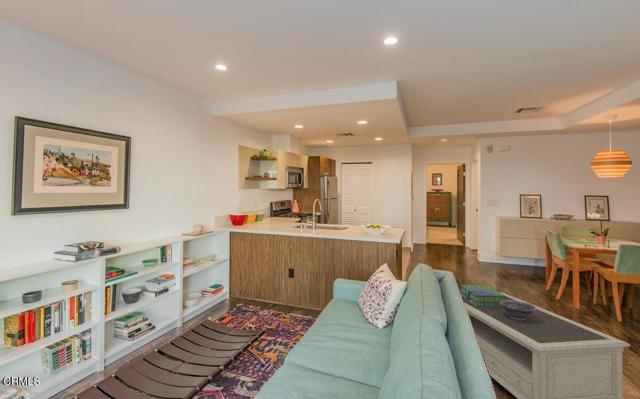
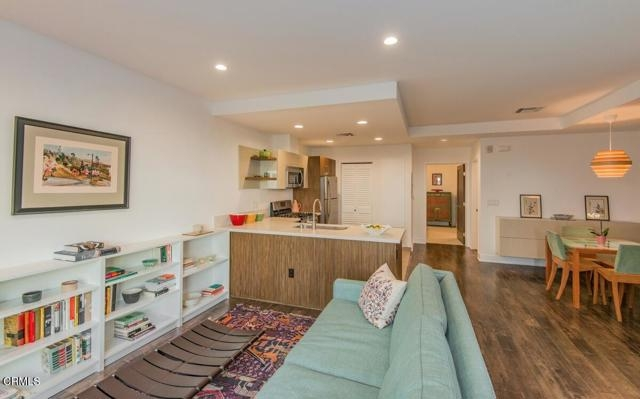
- decorative bowl [499,300,537,320]
- stack of books [458,284,507,307]
- coffee table [461,292,631,399]
